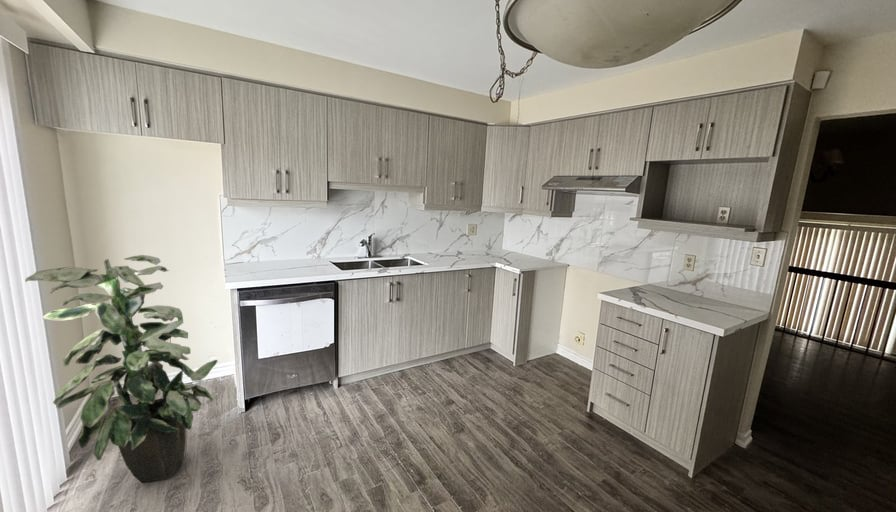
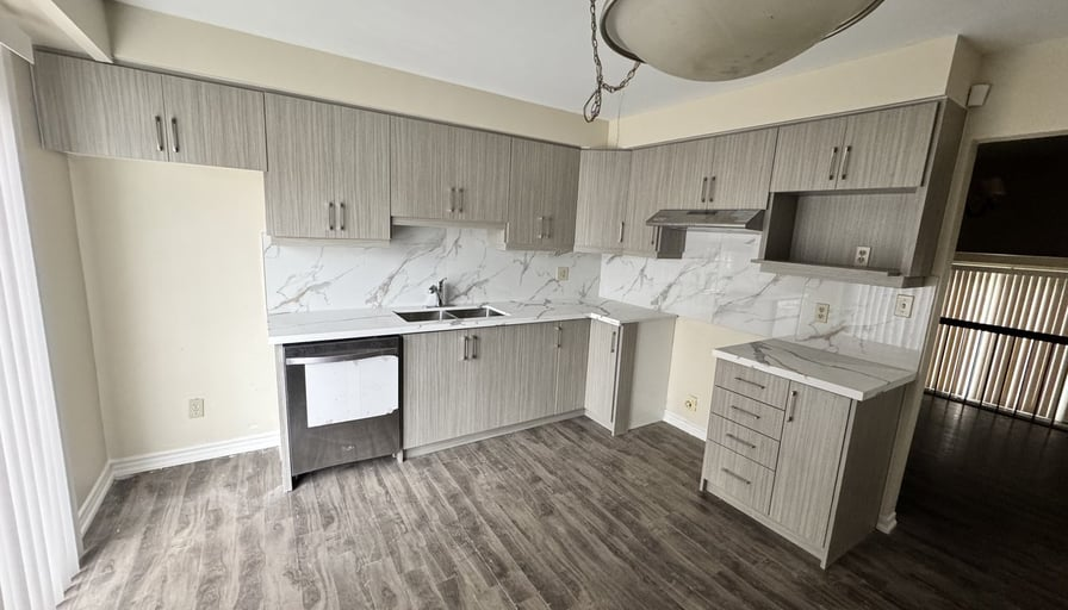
- indoor plant [24,254,218,484]
